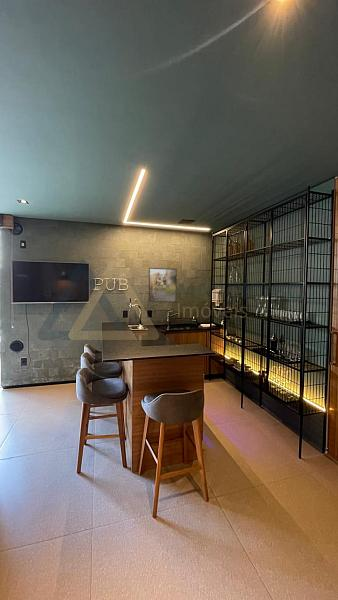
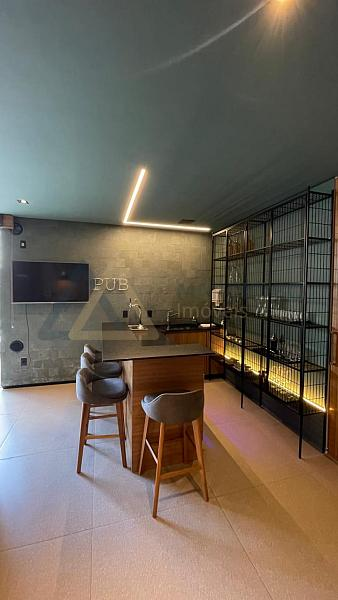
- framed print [148,267,178,303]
